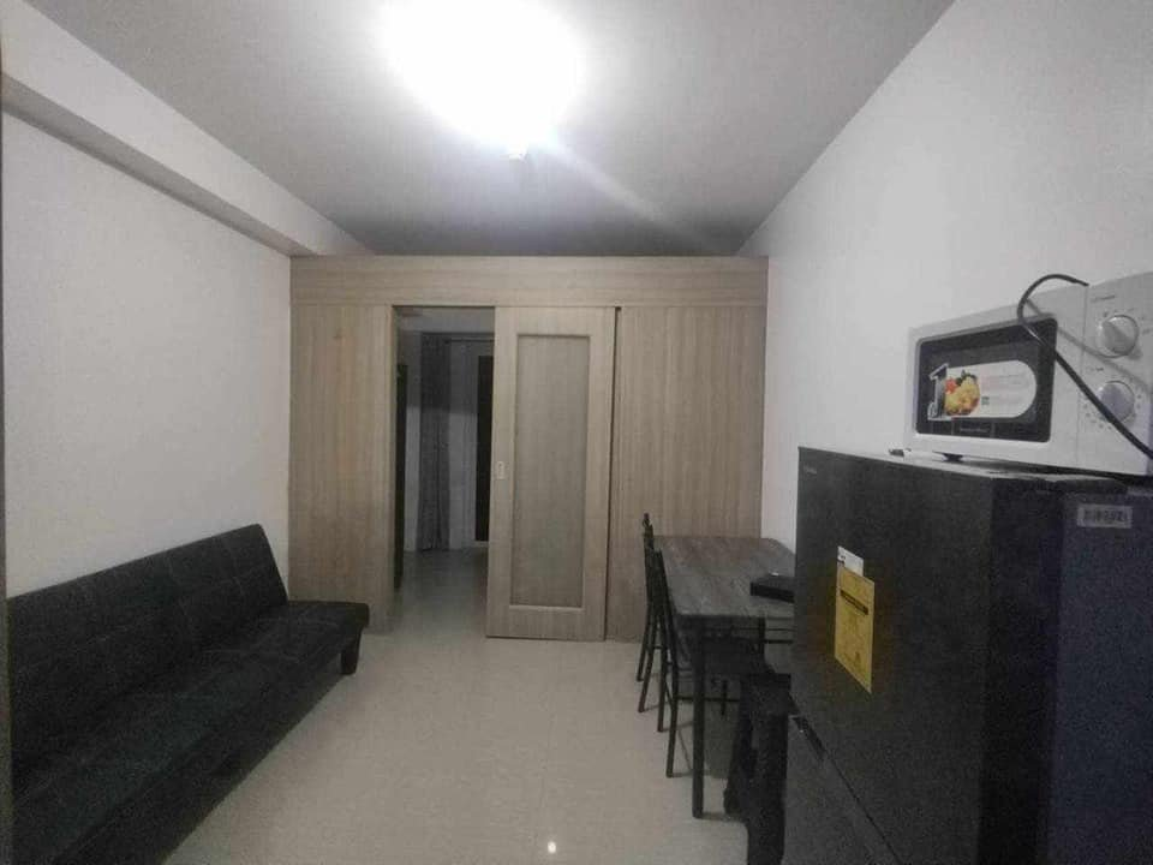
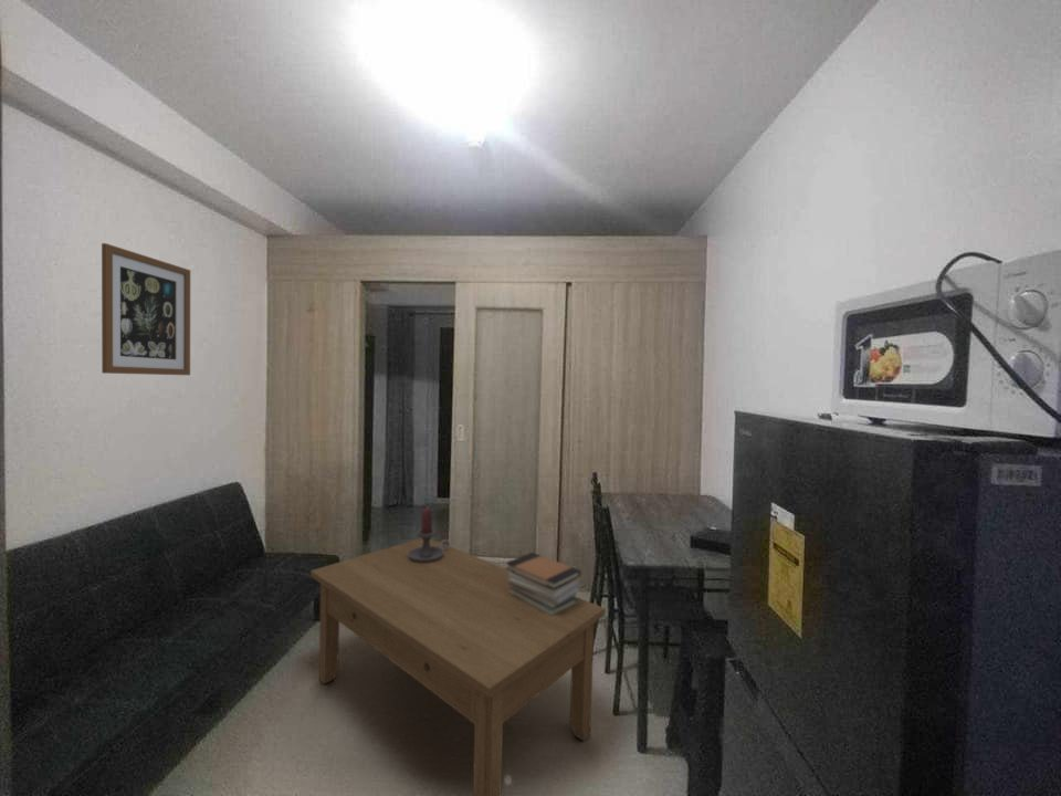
+ coffee table [309,537,607,796]
+ book stack [504,552,581,616]
+ wall art [101,242,191,376]
+ candle holder [408,507,451,563]
